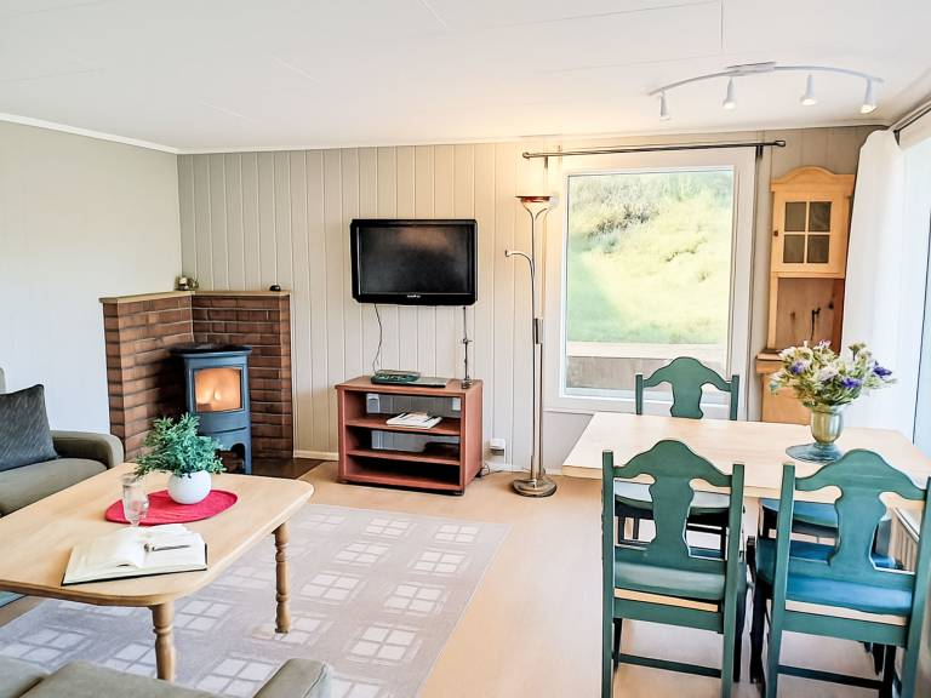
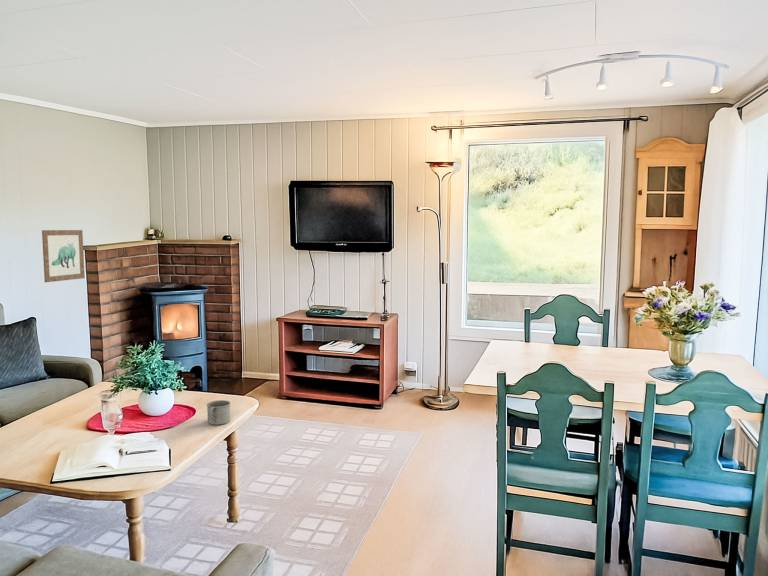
+ wall art [41,229,86,283]
+ mug [206,399,232,426]
